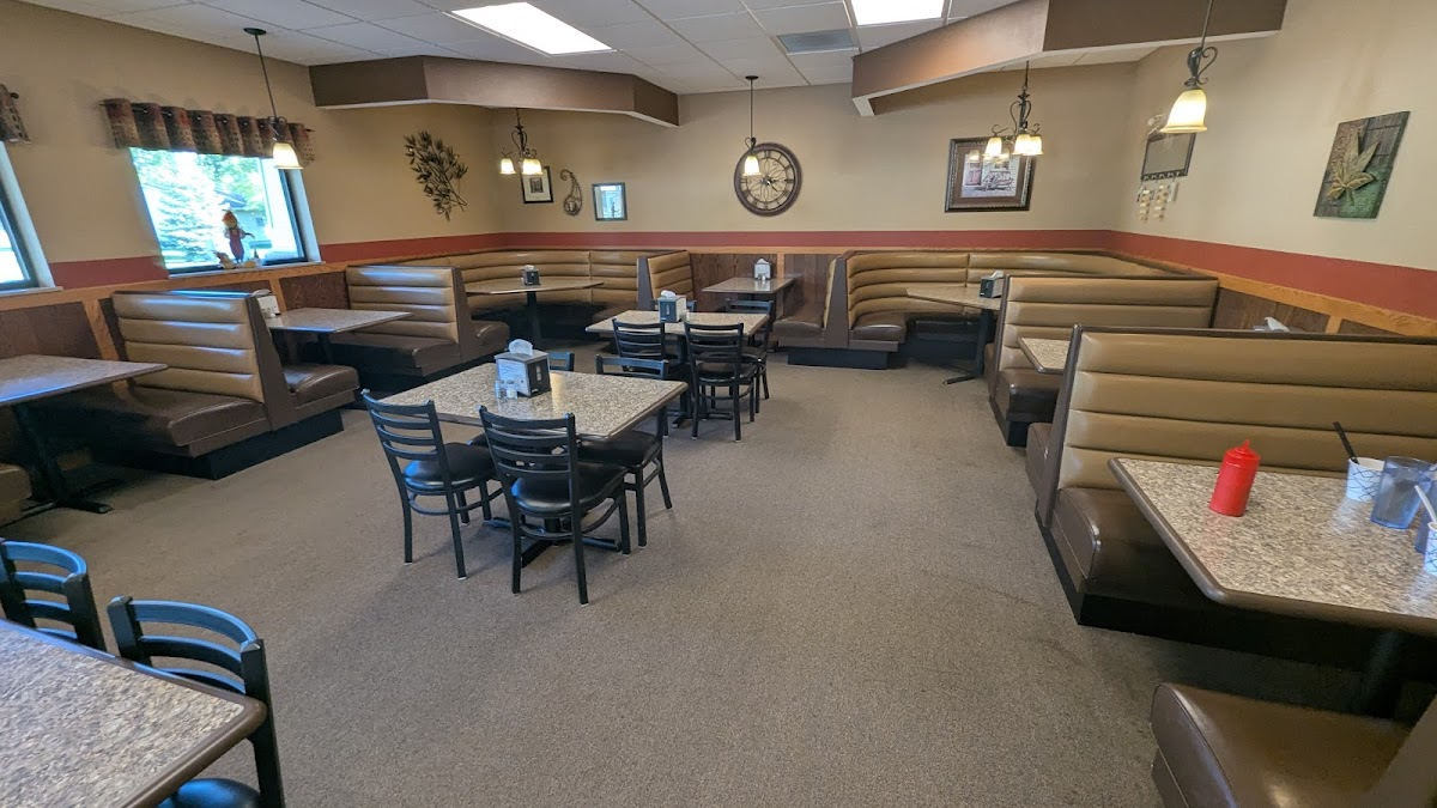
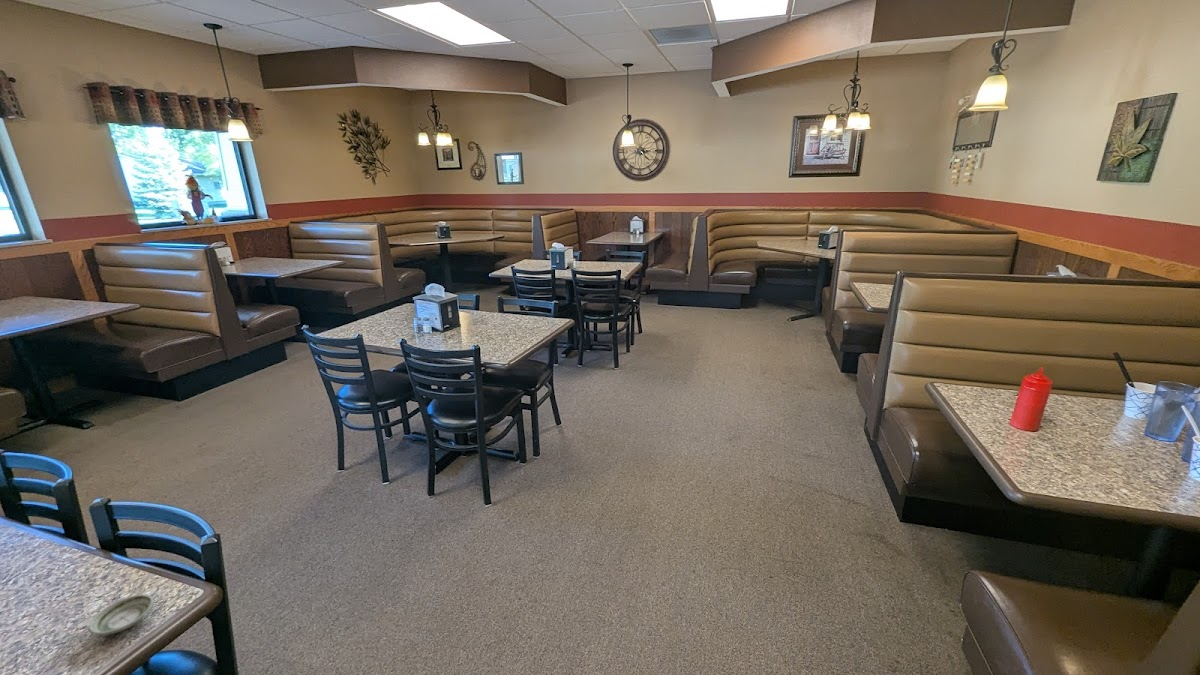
+ saucer [88,594,155,636]
